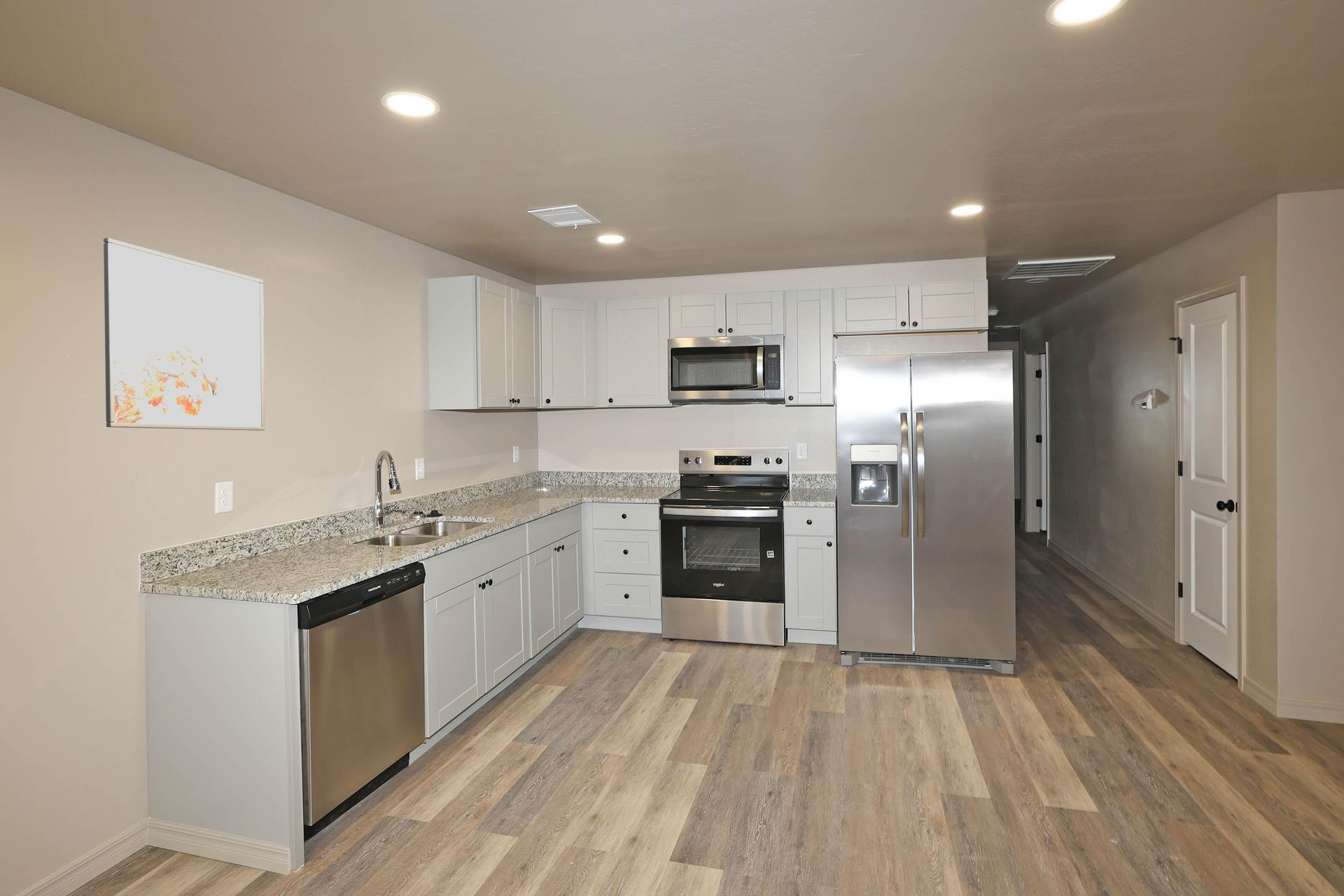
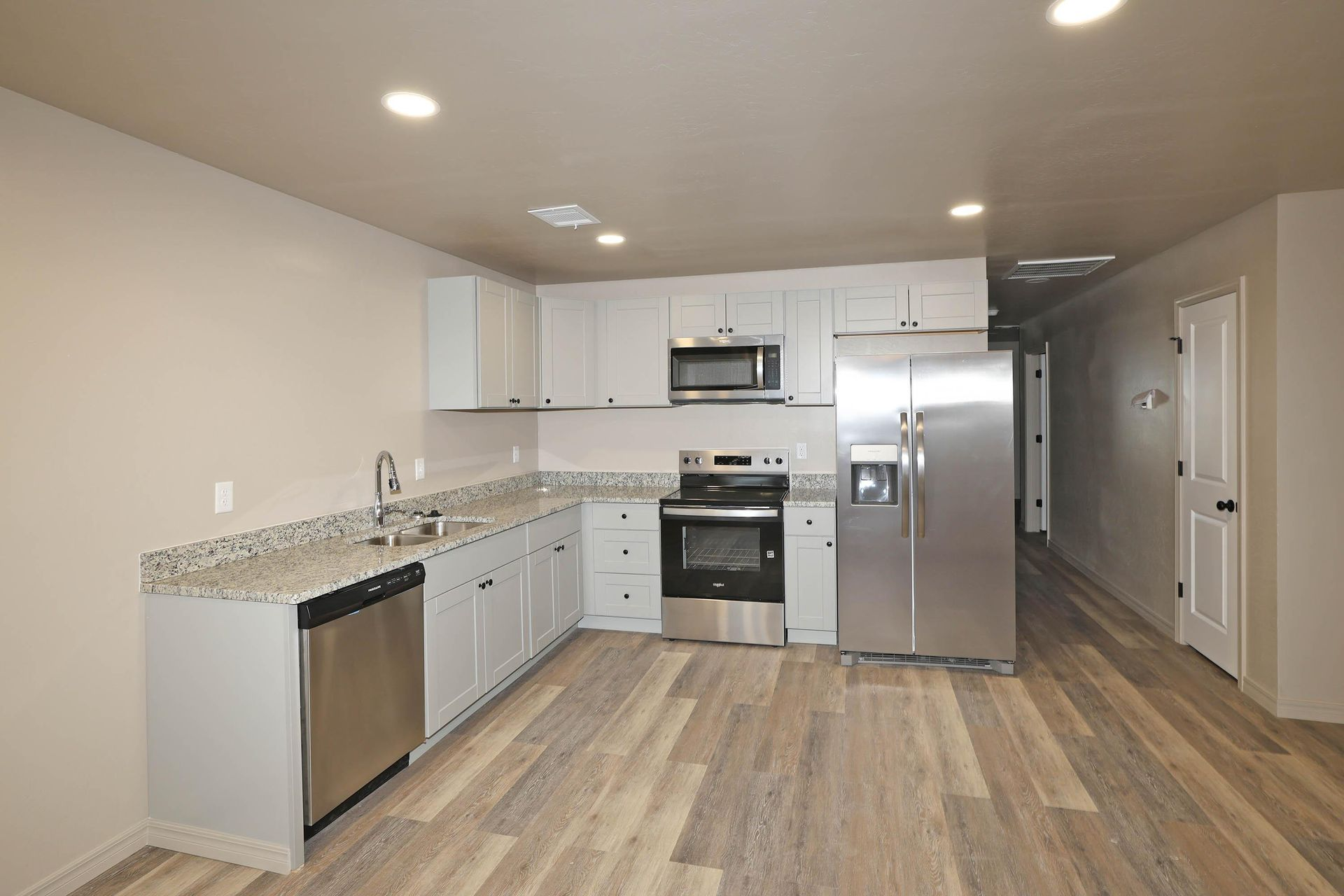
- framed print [103,237,266,431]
